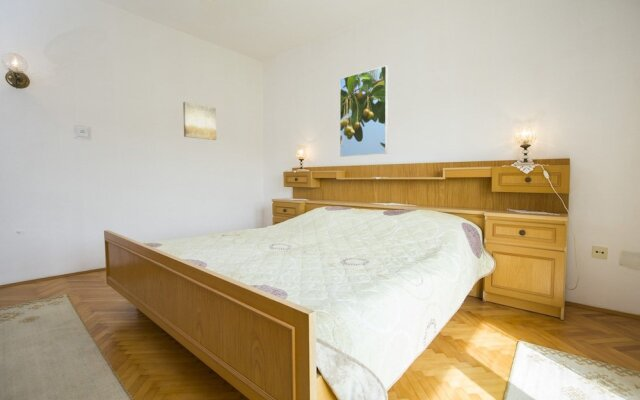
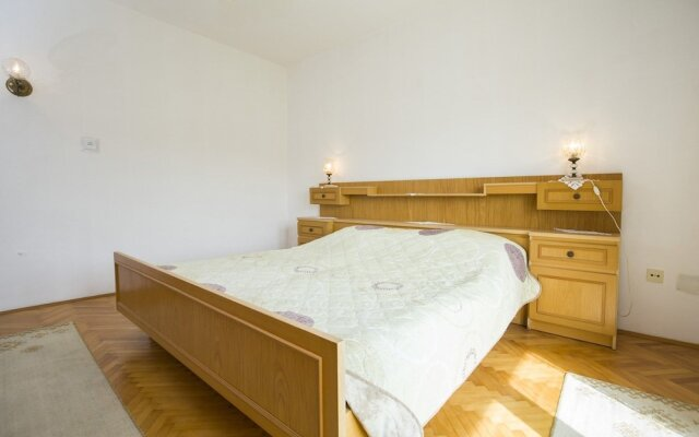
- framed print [339,65,389,158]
- wall art [182,101,217,141]
